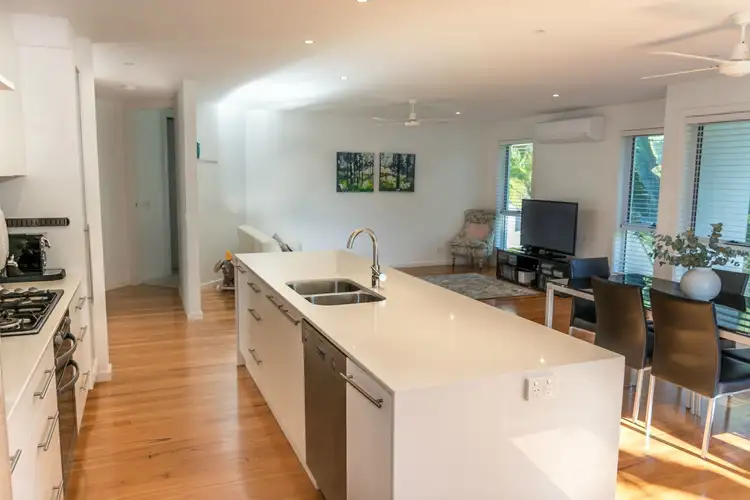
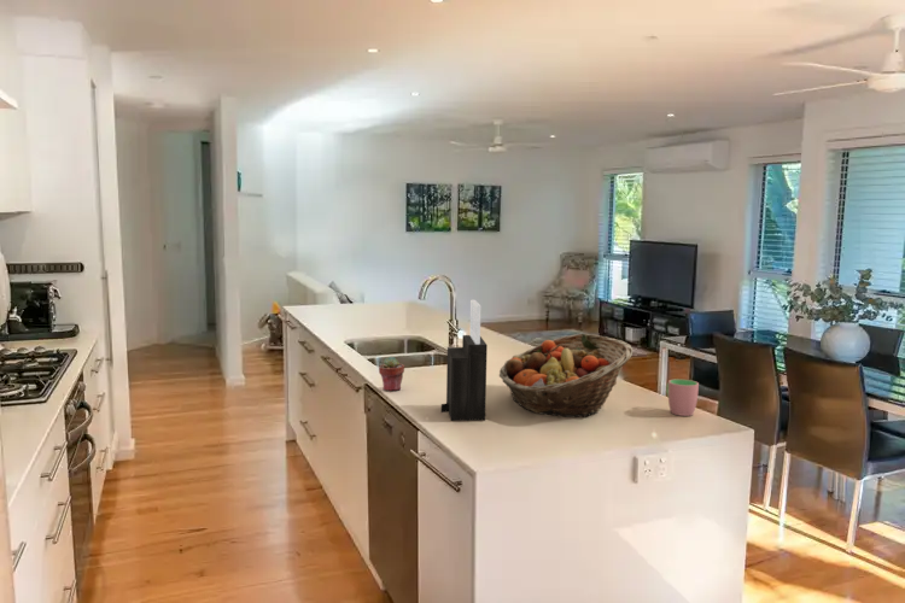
+ cup [665,377,700,417]
+ fruit basket [498,333,634,418]
+ potted succulent [378,356,405,392]
+ knife block [440,299,489,422]
